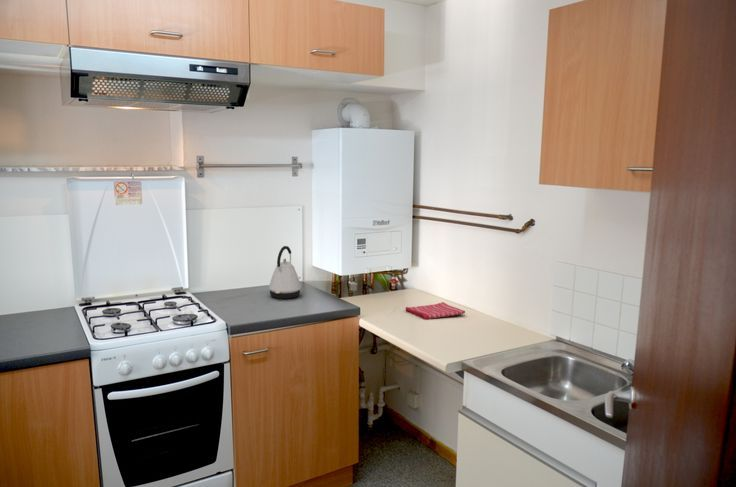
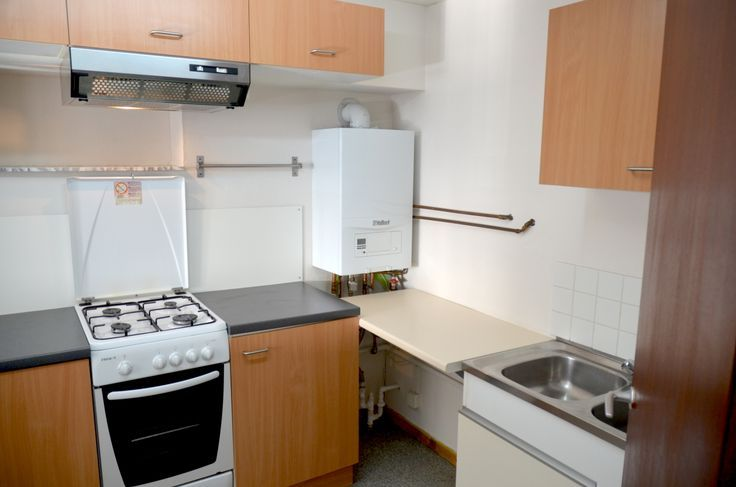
- dish towel [404,301,466,320]
- kettle [268,245,302,300]
